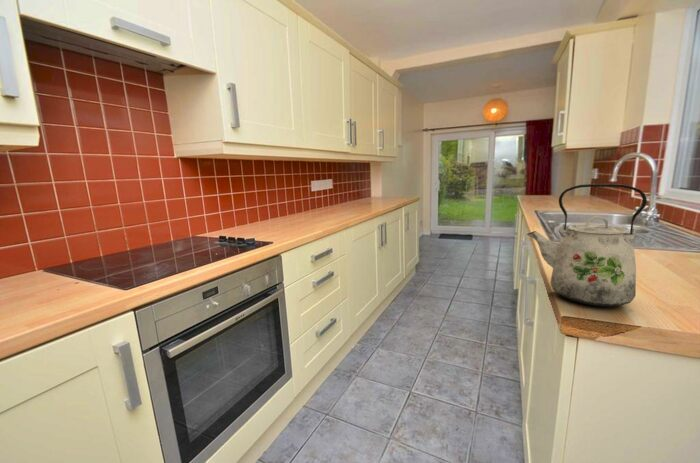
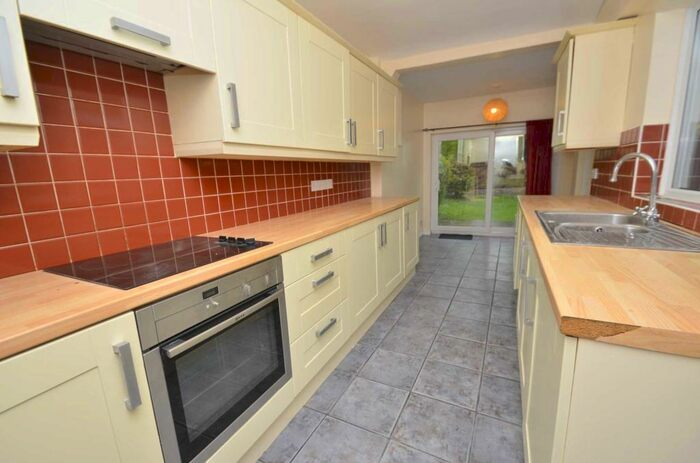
- kettle [526,183,648,308]
